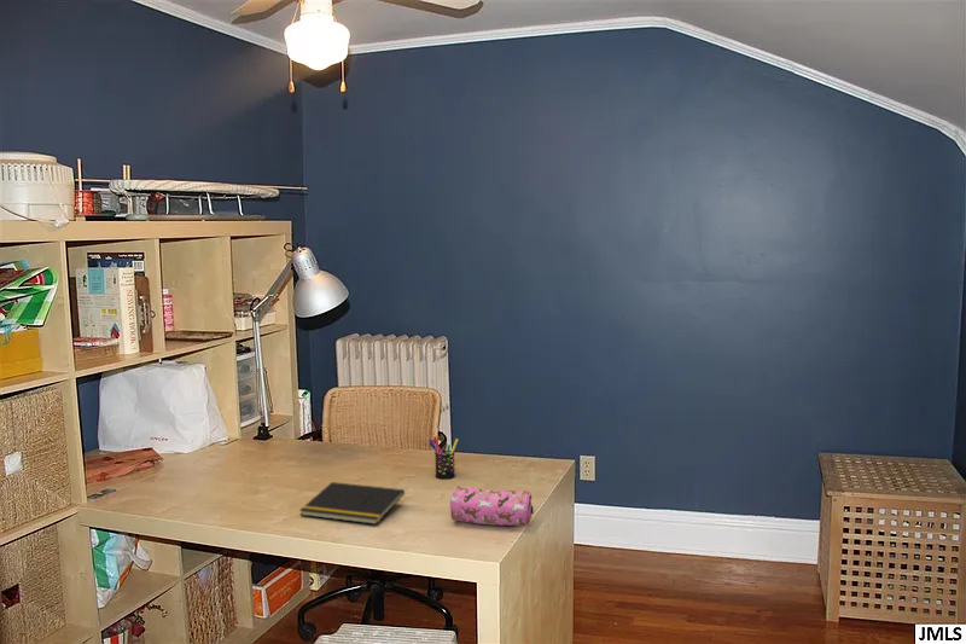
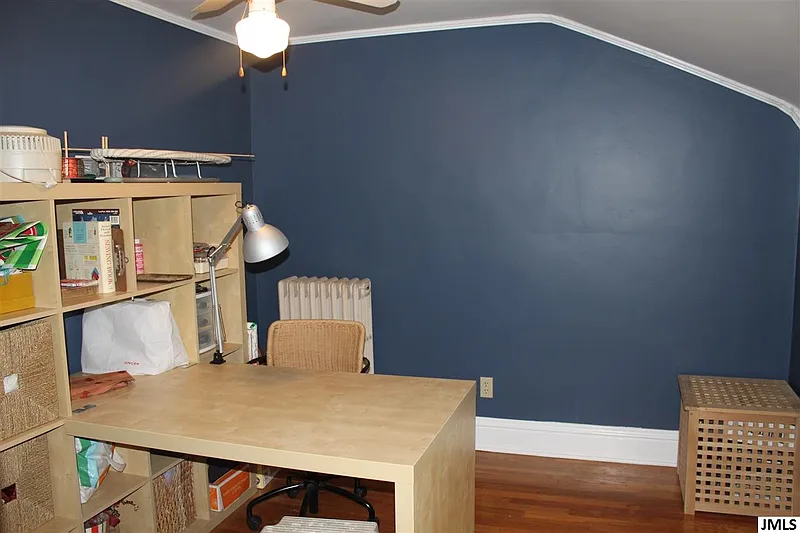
- pencil case [449,485,535,527]
- notepad [298,481,406,526]
- pen holder [429,435,459,480]
